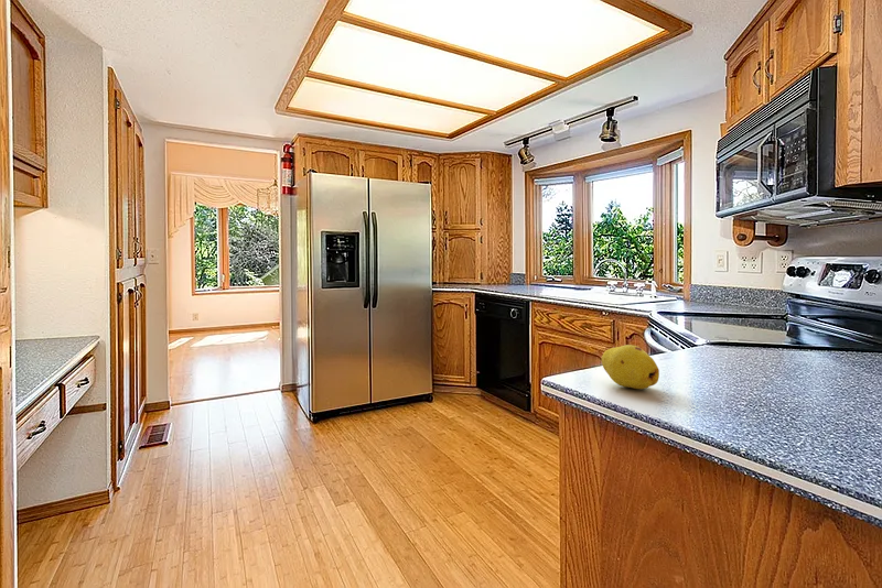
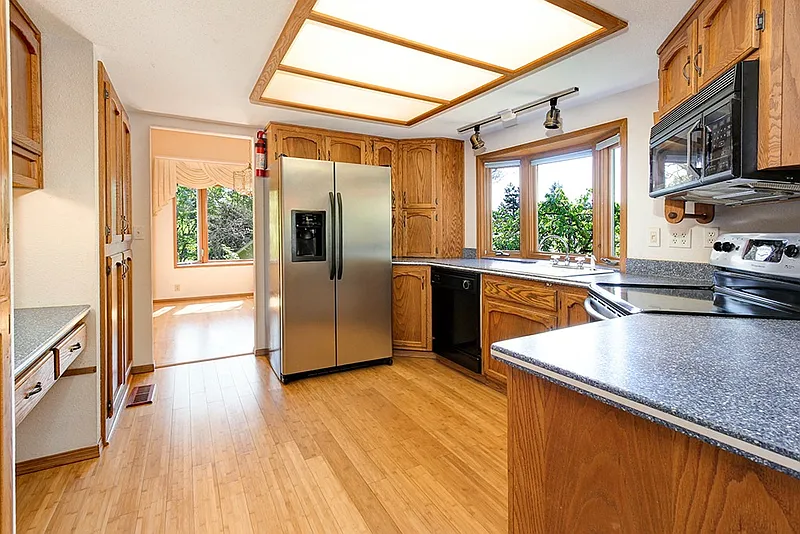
- fruit [600,344,660,390]
